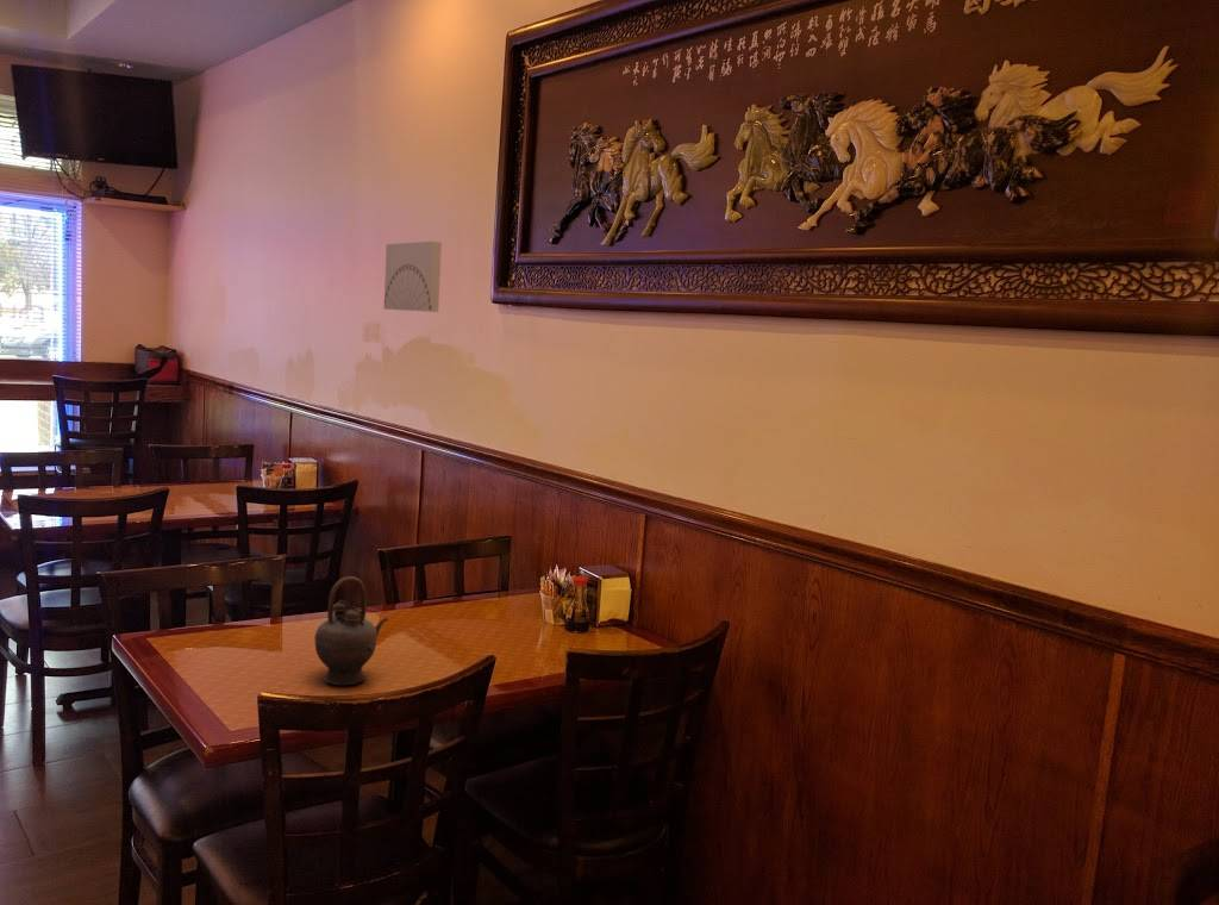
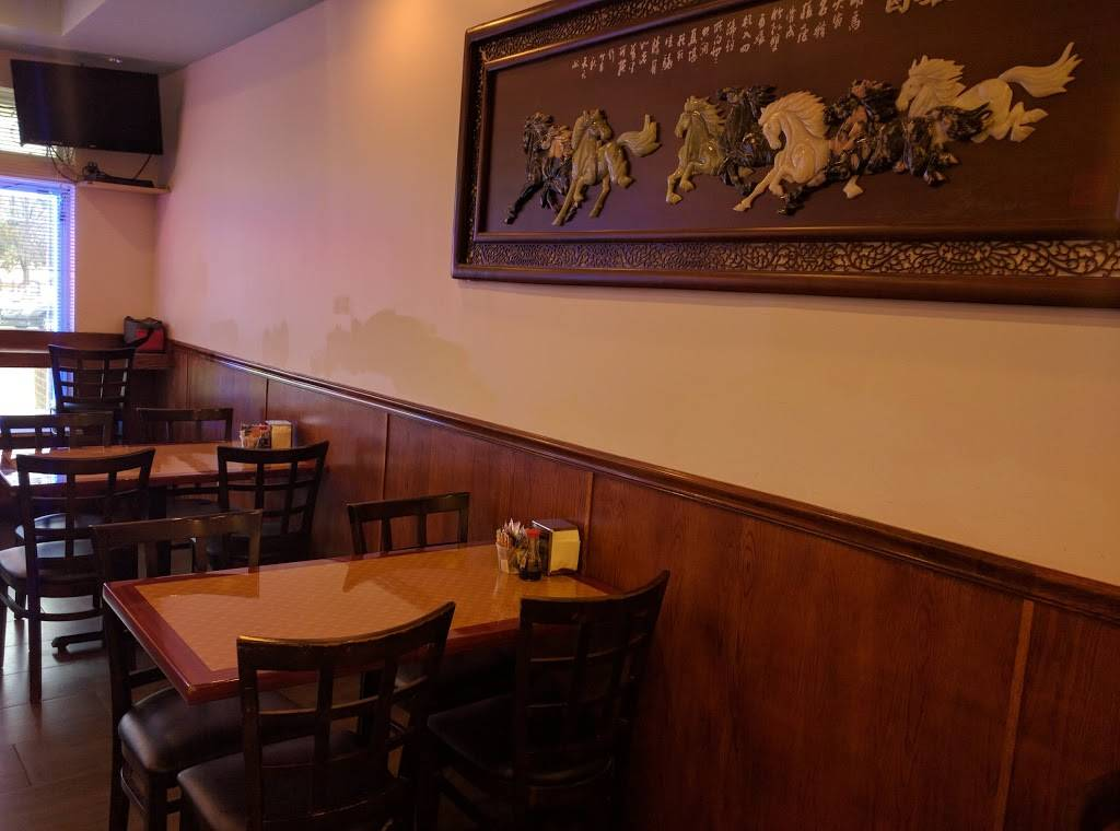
- wall art [383,241,443,313]
- teapot [313,575,389,686]
